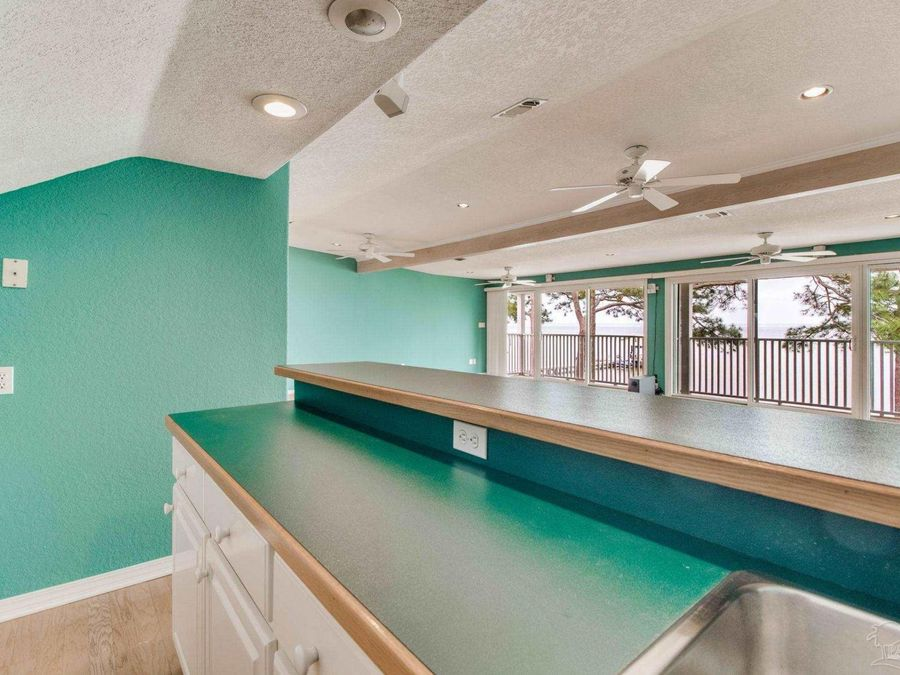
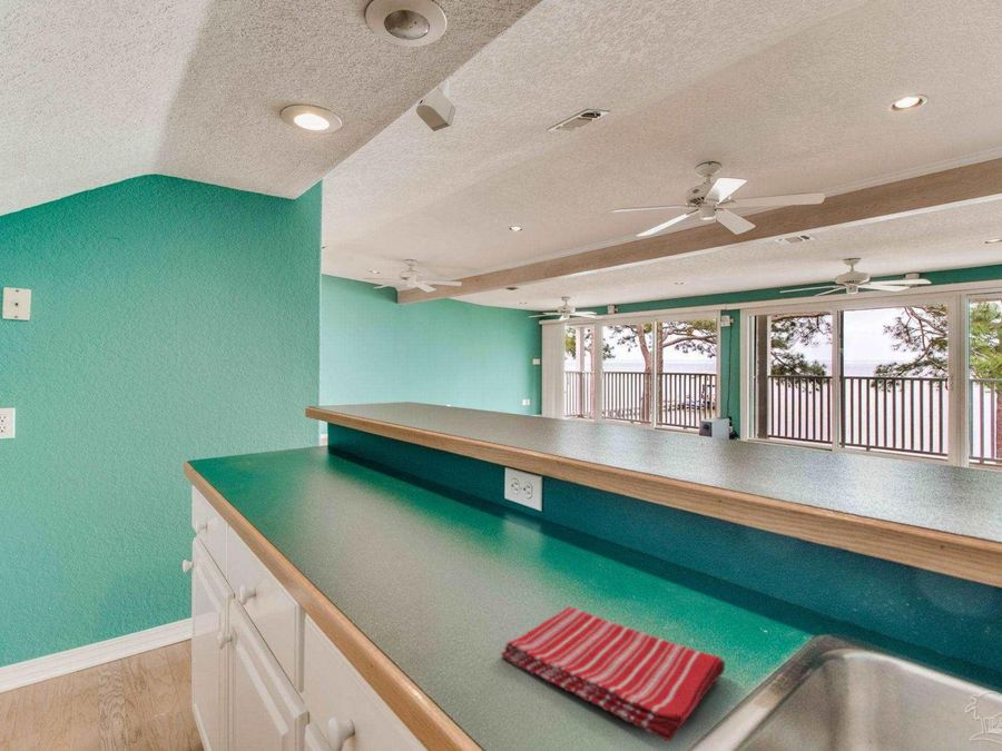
+ dish towel [500,605,726,742]
